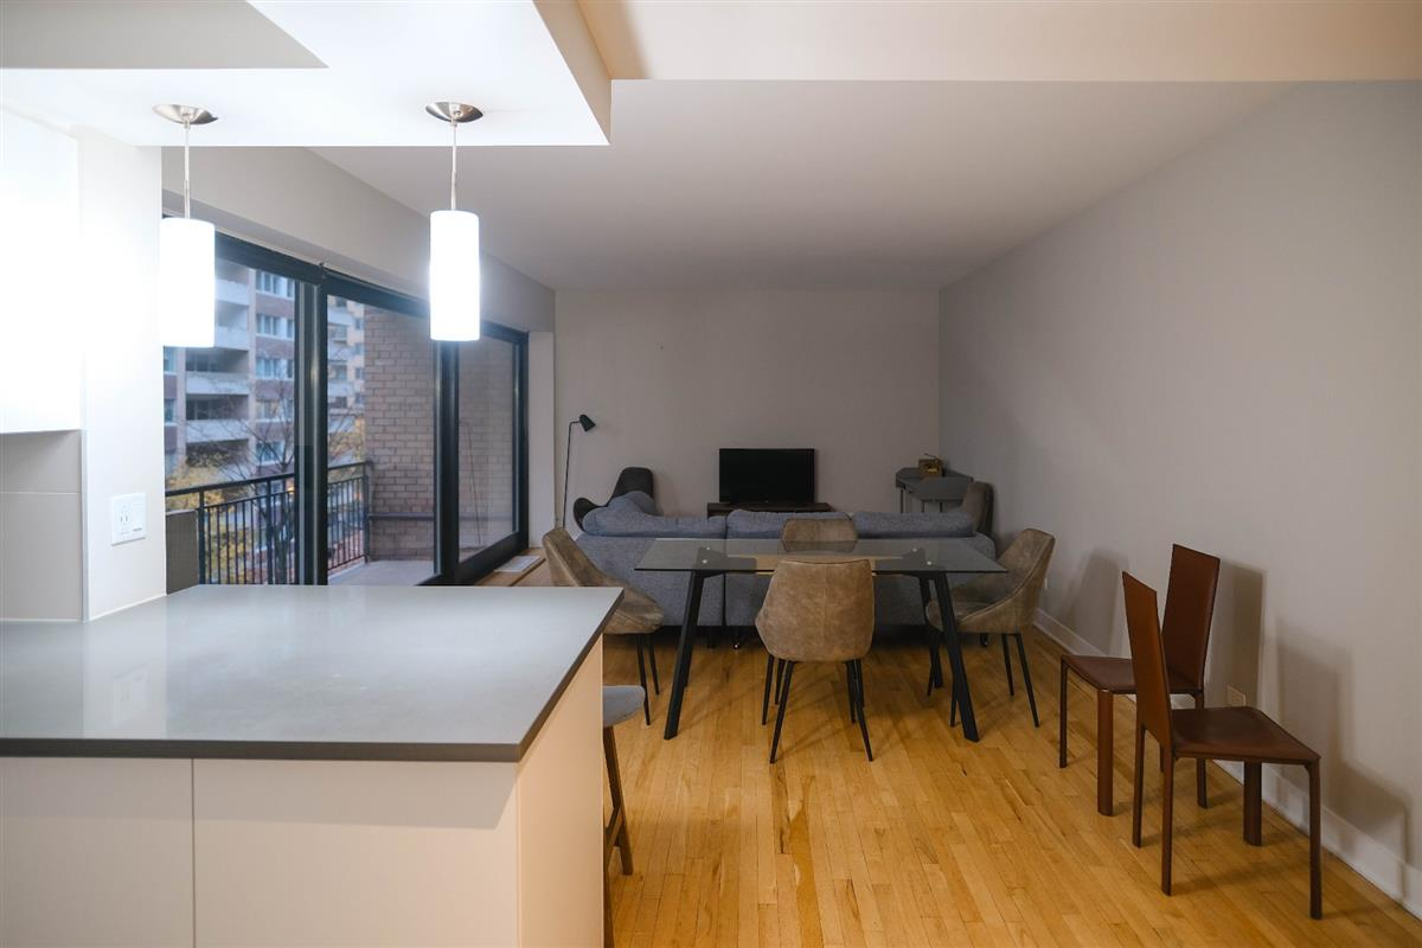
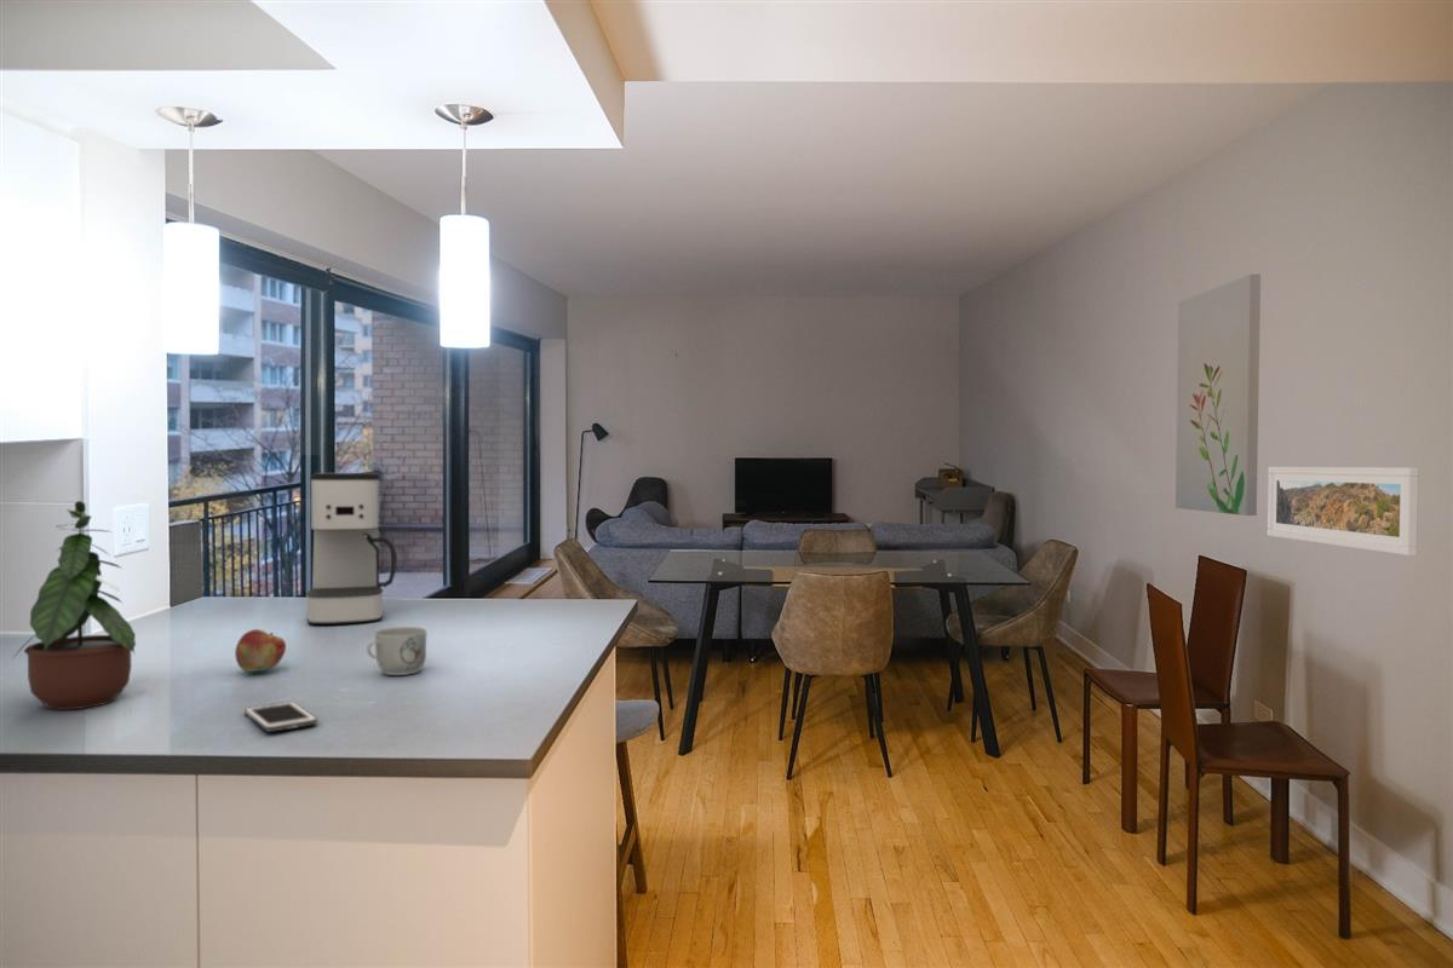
+ coffee maker [305,472,398,626]
+ wall art [1175,273,1262,517]
+ mug [366,626,427,676]
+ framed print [1267,466,1419,557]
+ potted plant [11,500,137,711]
+ cell phone [243,701,318,733]
+ fruit [234,628,287,673]
